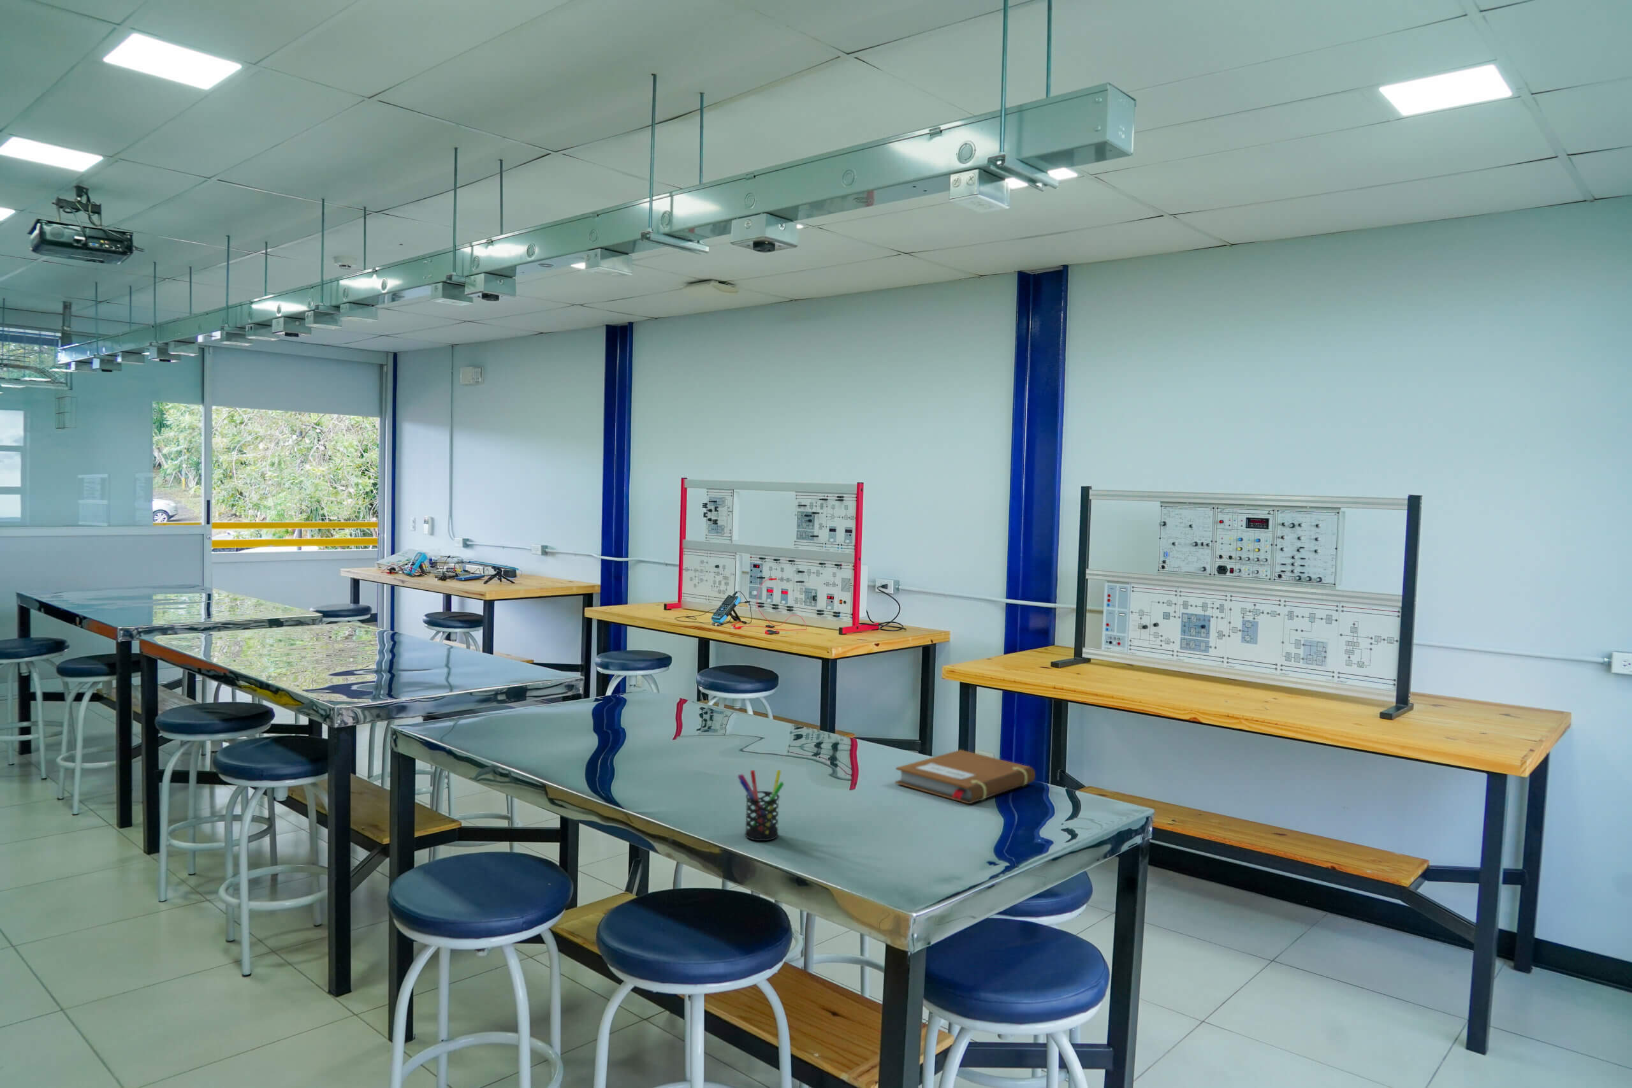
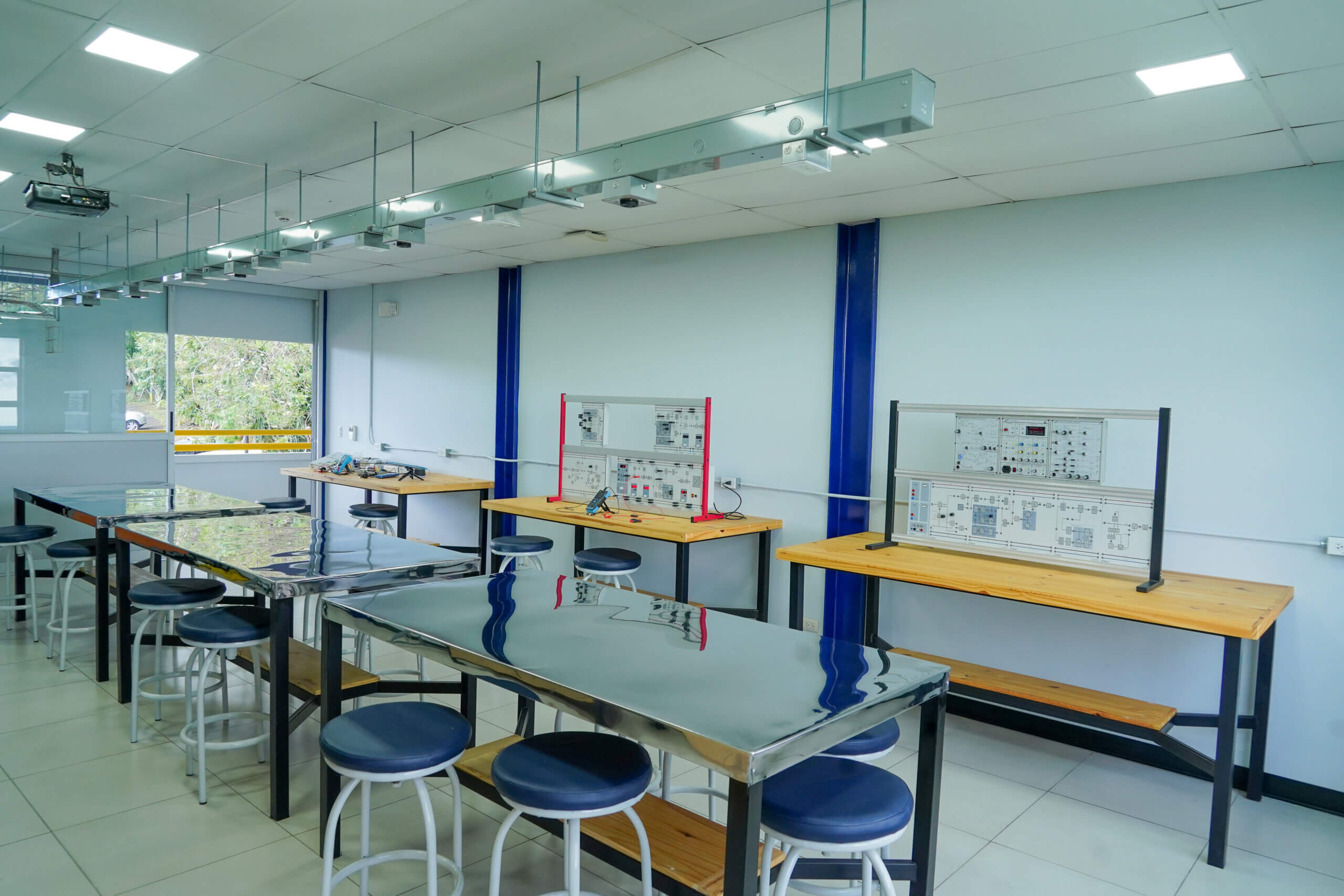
- notebook [895,749,1036,804]
- pen holder [737,770,784,841]
